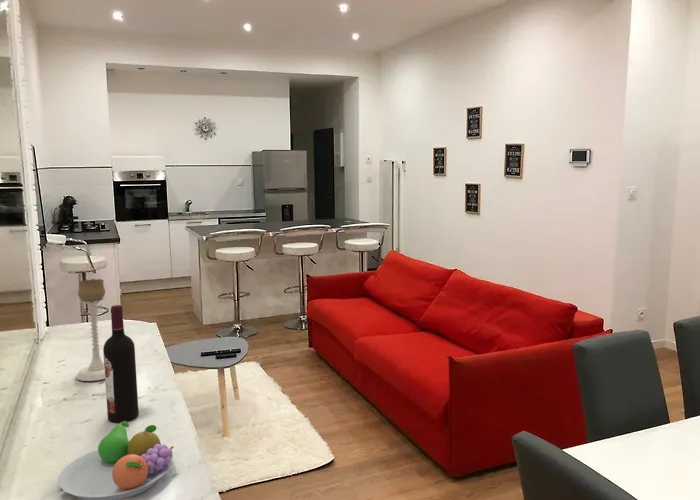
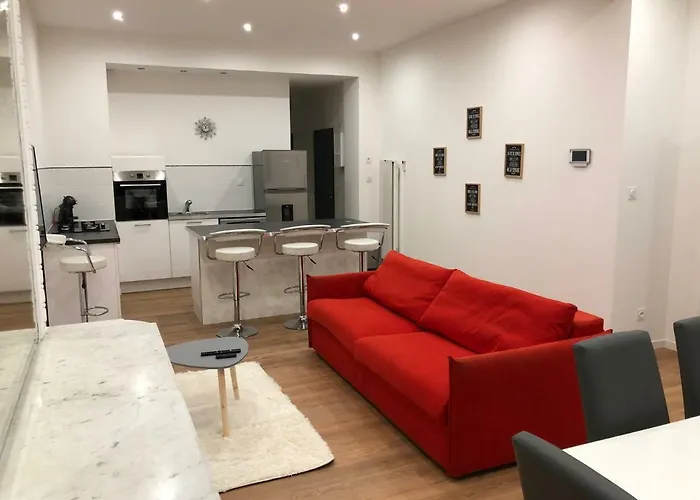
- candle holder [75,278,106,382]
- wine bottle [102,304,140,423]
- fruit bowl [57,421,175,500]
